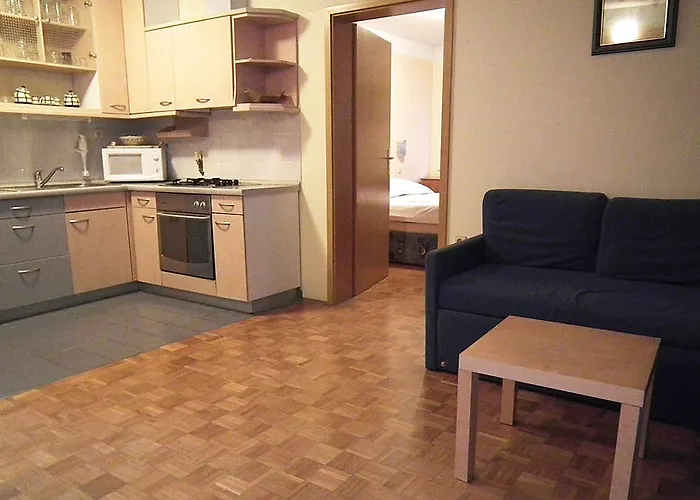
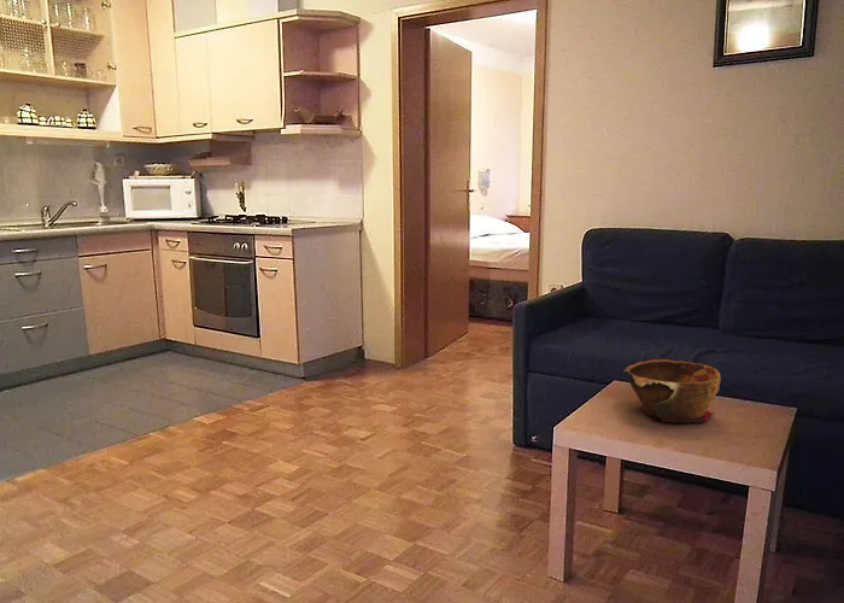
+ bowl [622,358,722,425]
